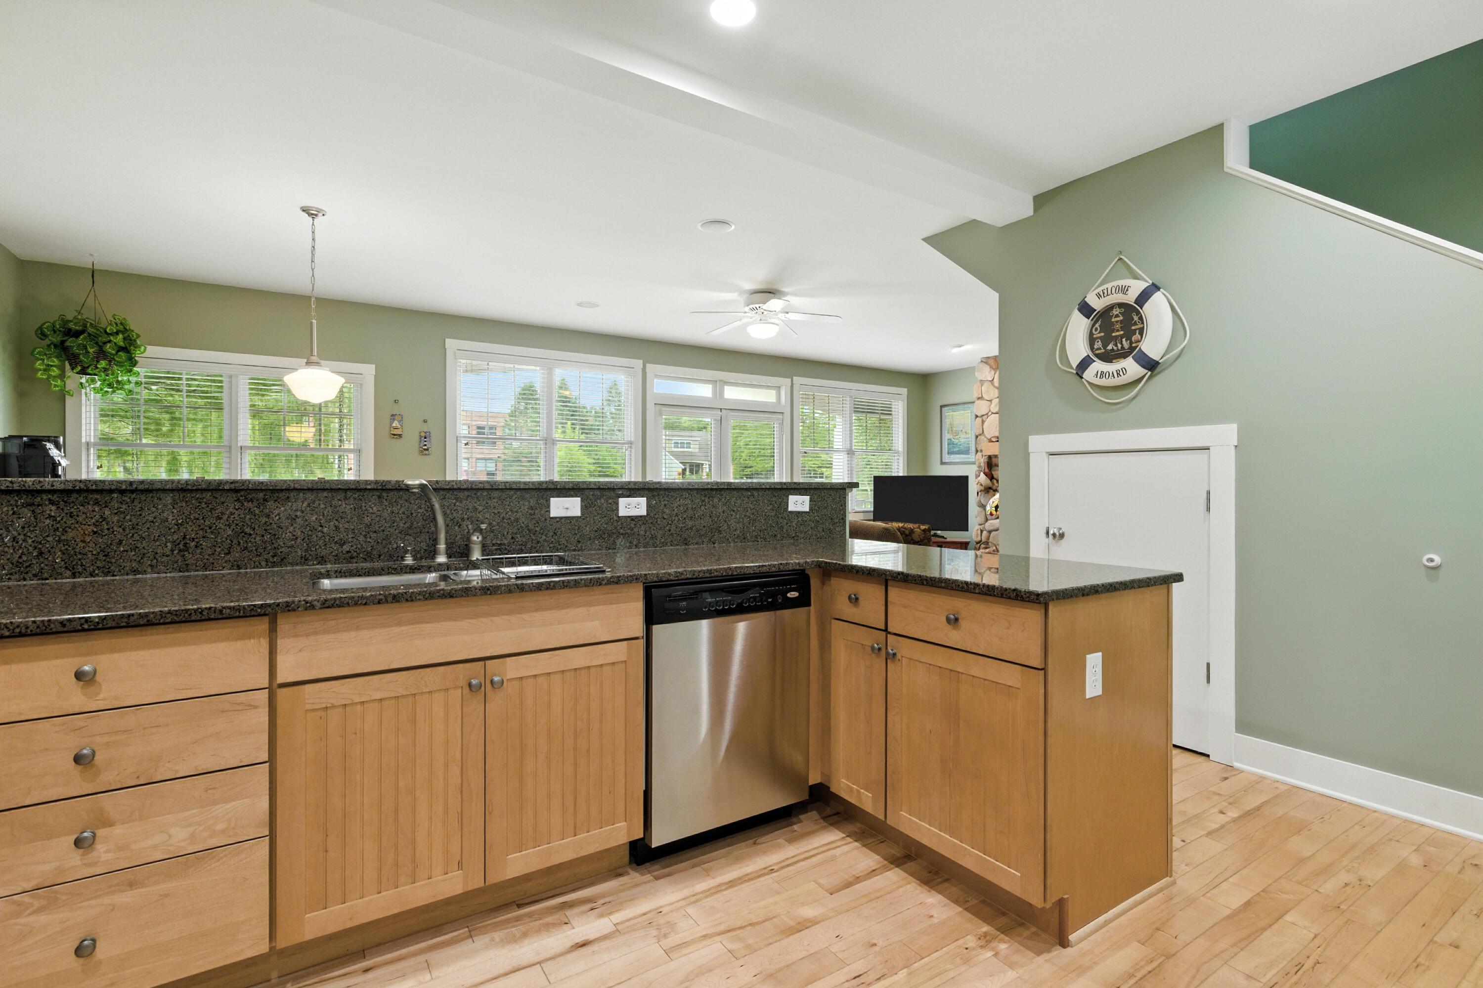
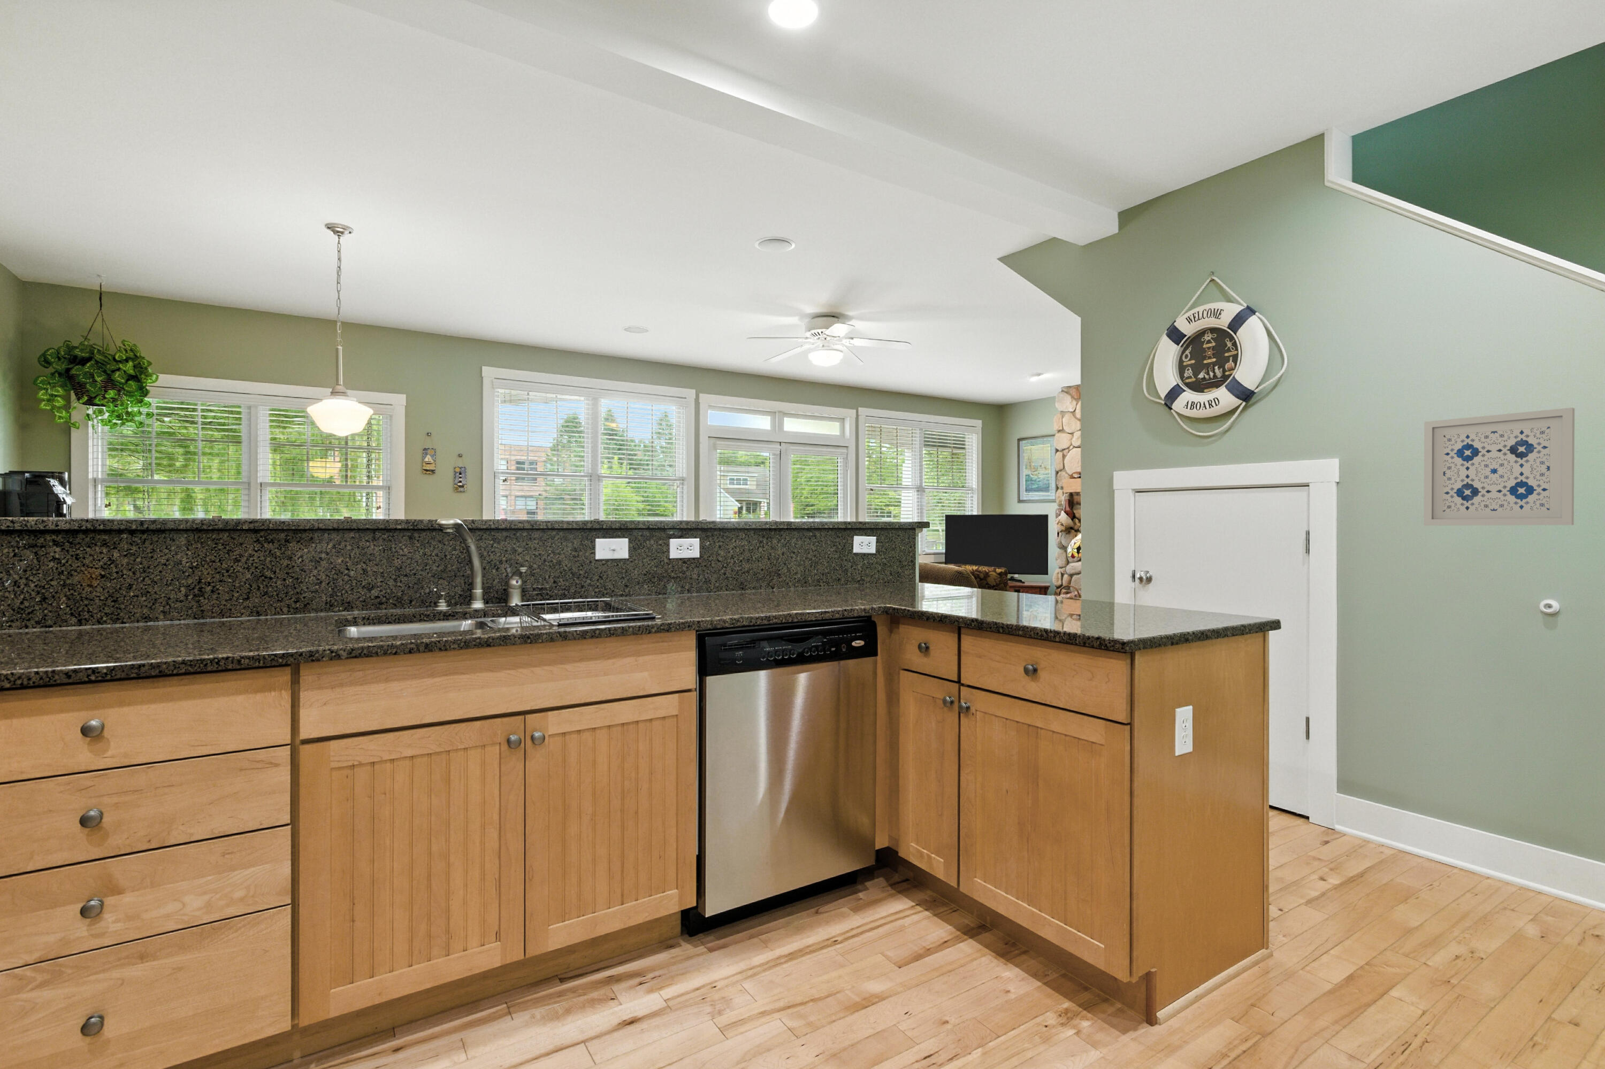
+ wall art [1424,407,1575,526]
